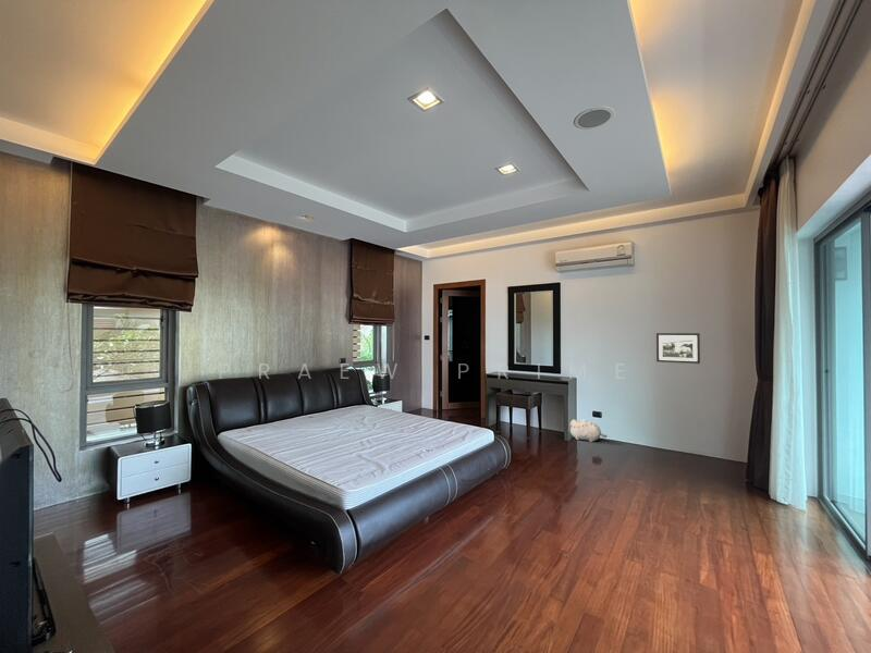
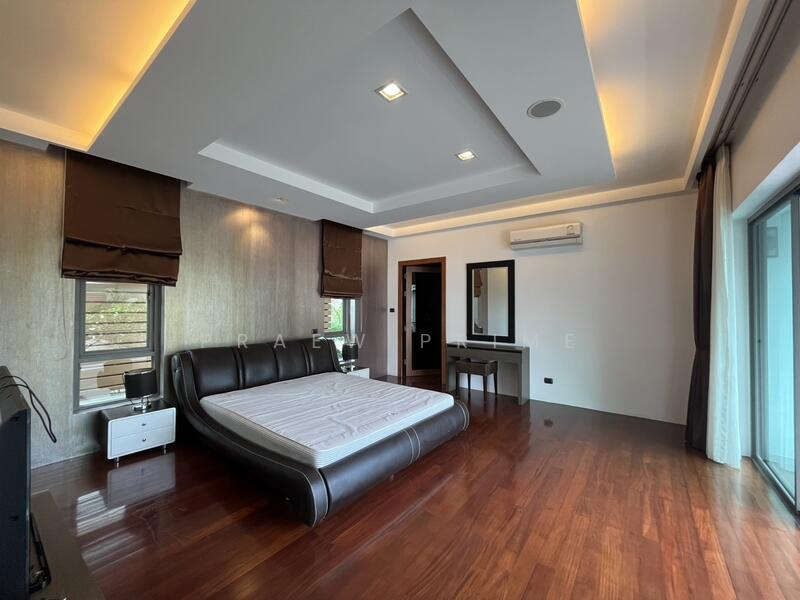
- plush toy [568,418,608,443]
- picture frame [655,332,701,365]
